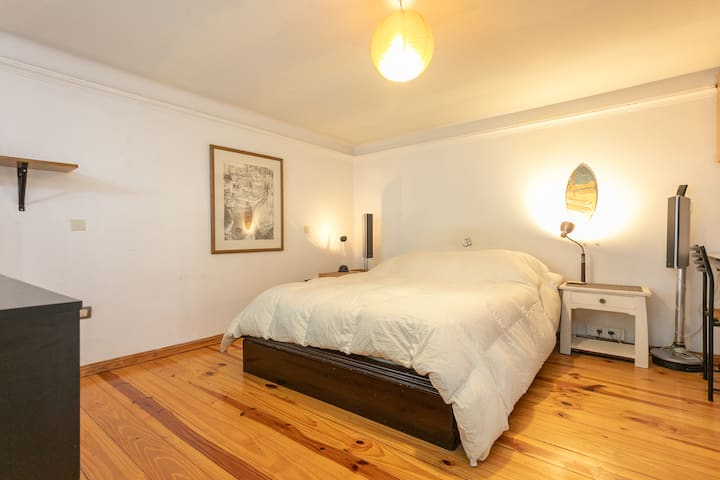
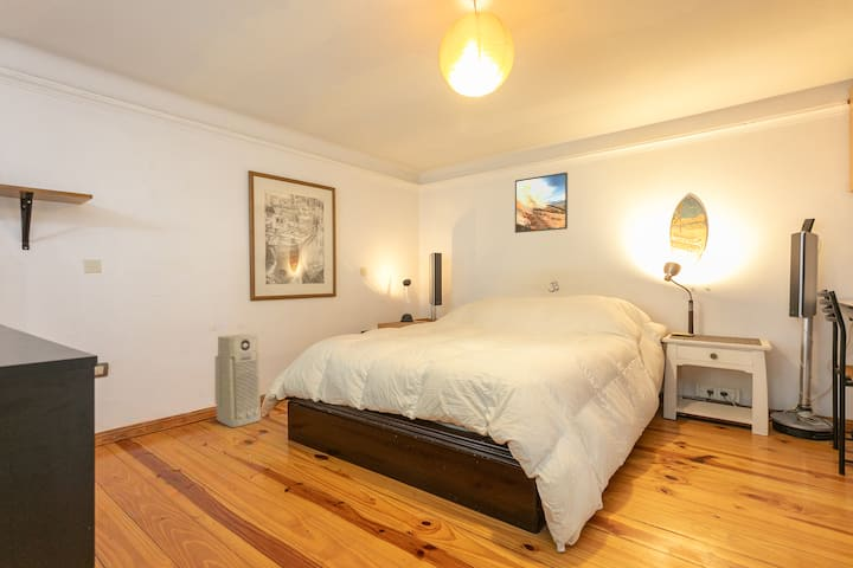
+ air purifier [214,334,262,428]
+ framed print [514,172,569,234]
